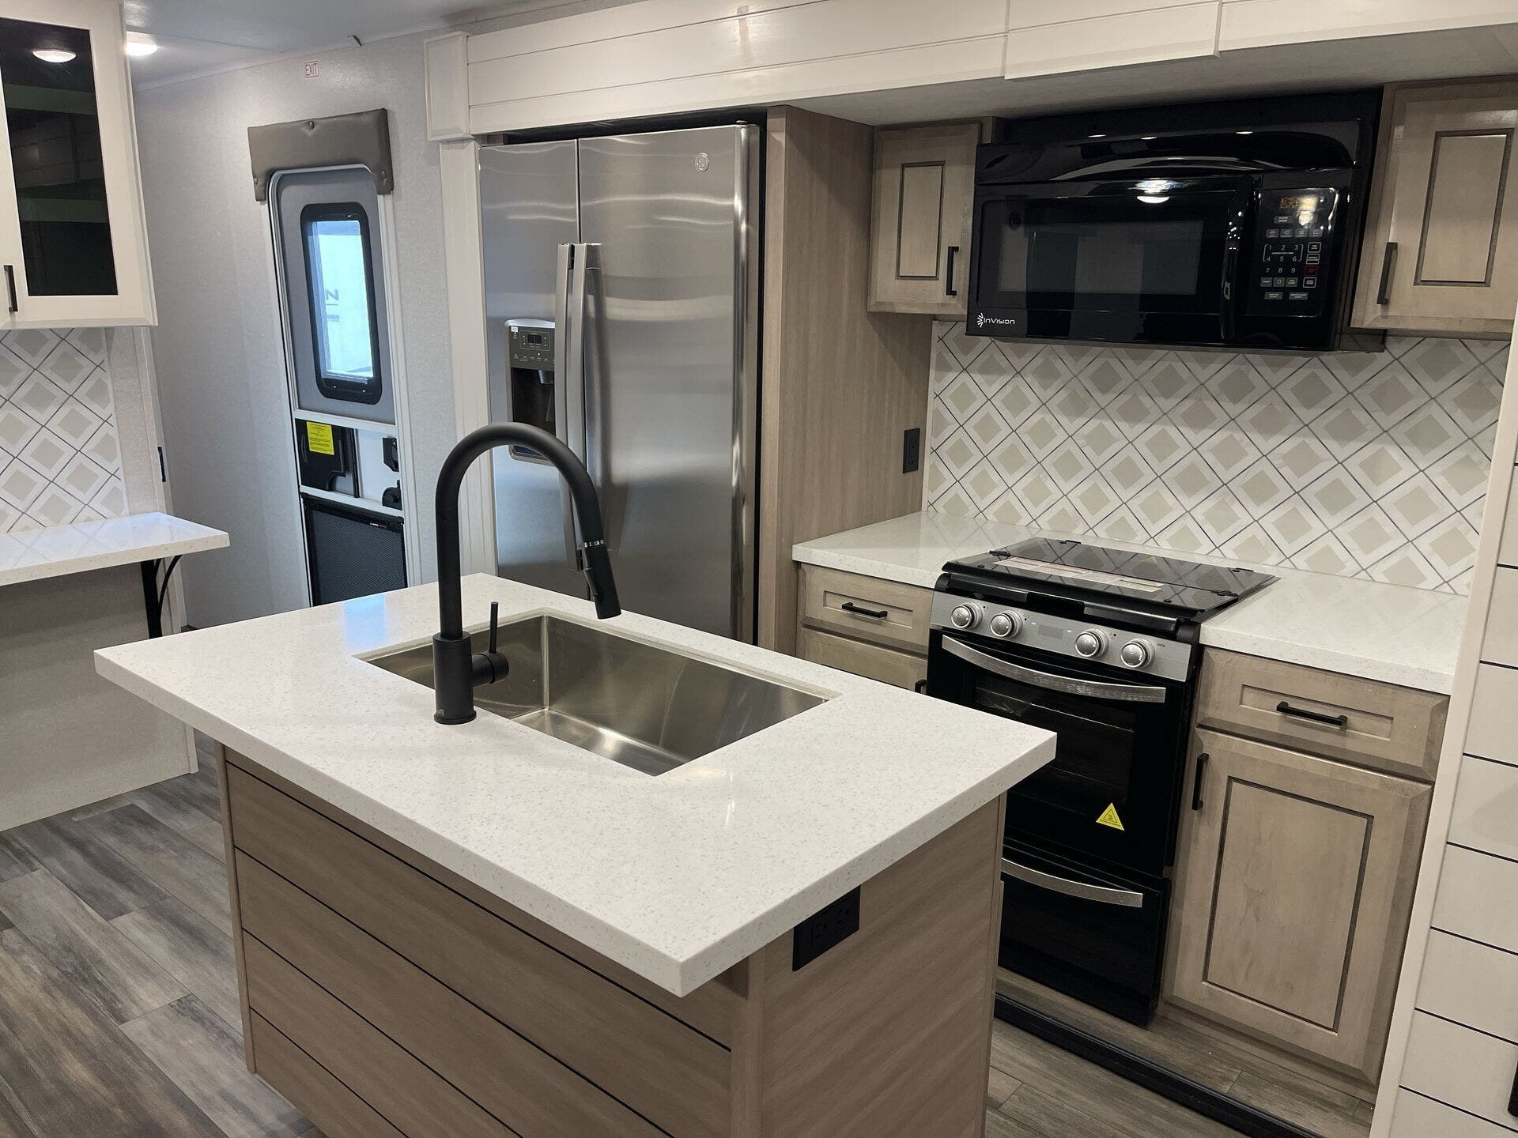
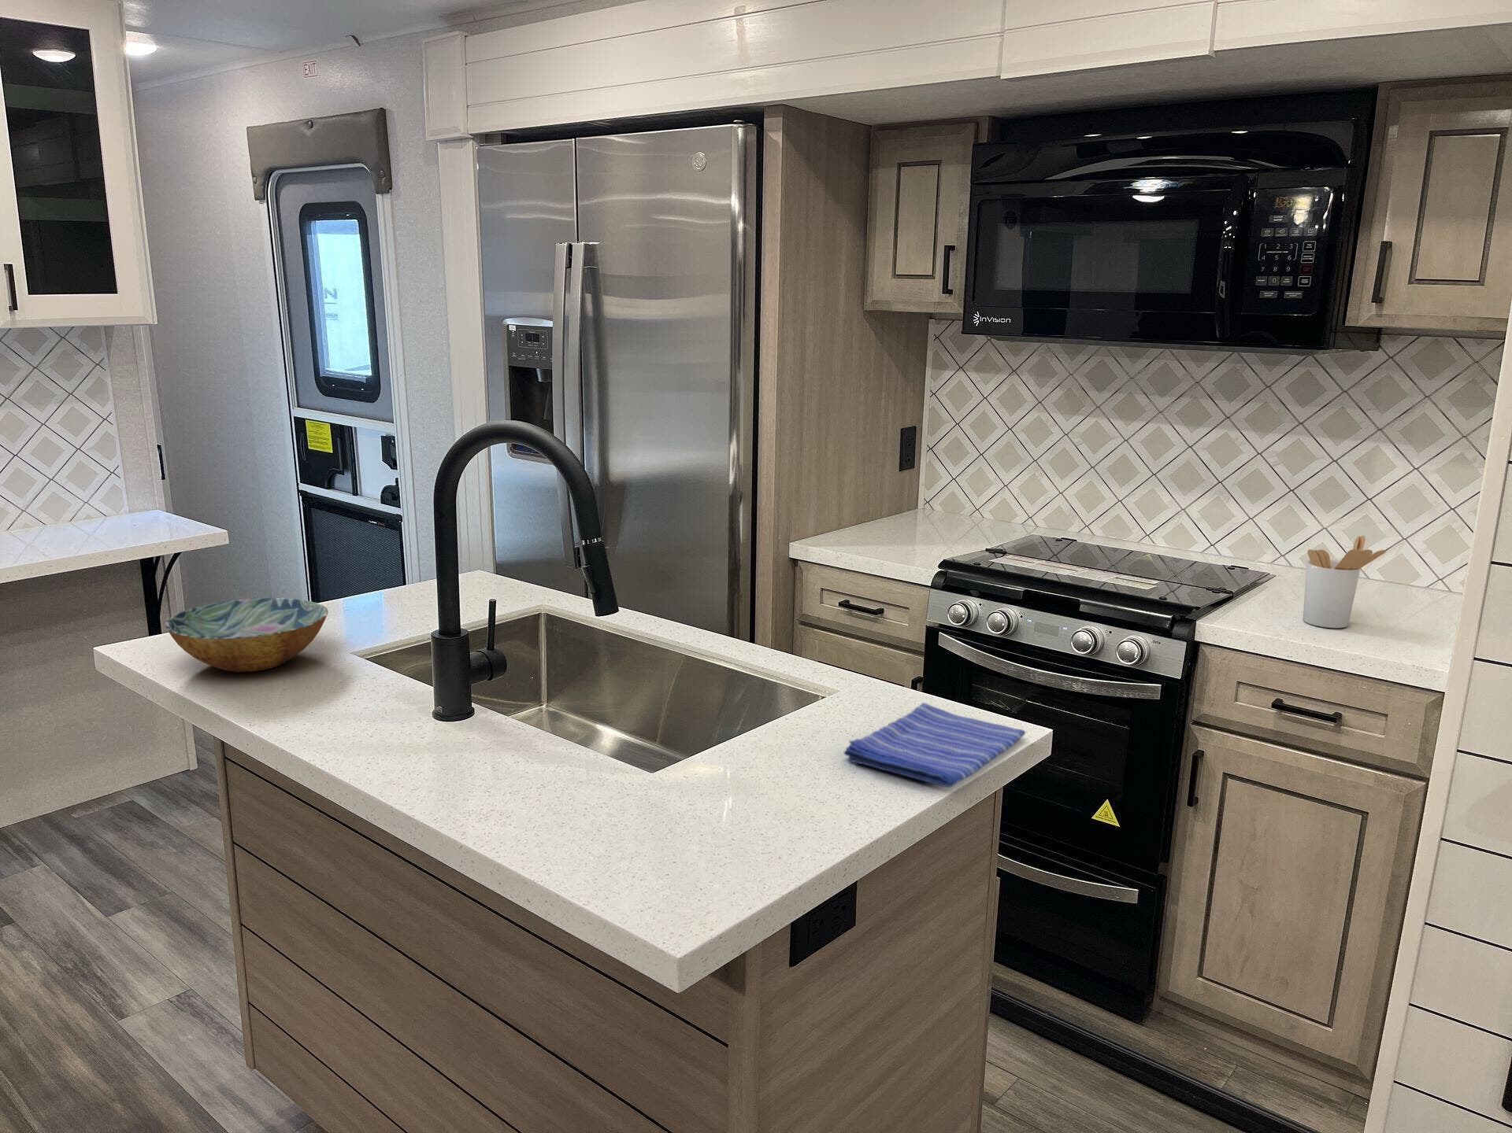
+ bowl [164,597,329,672]
+ utensil holder [1302,536,1387,628]
+ dish towel [843,702,1026,788]
